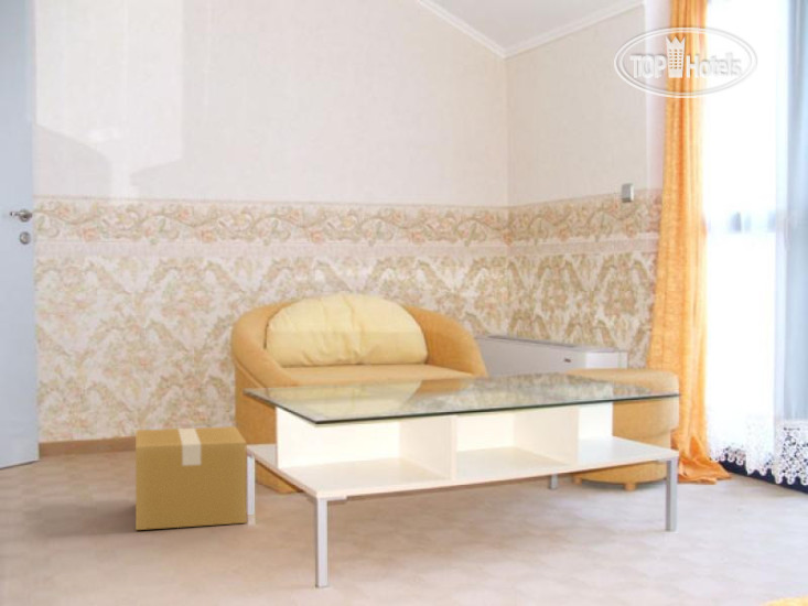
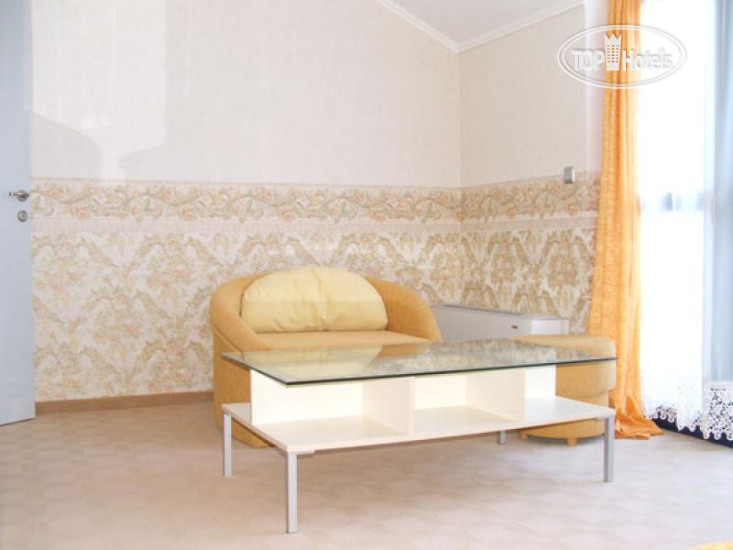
- cardboard box [134,425,248,531]
